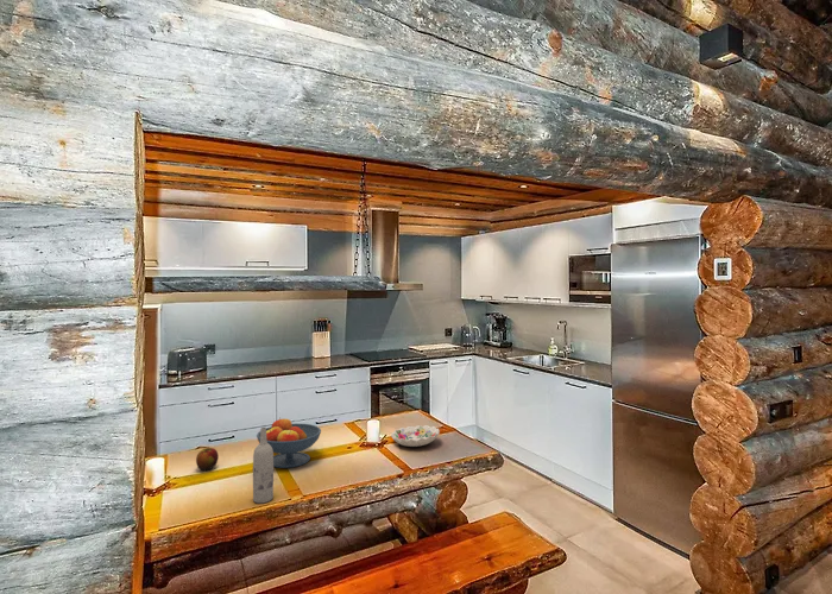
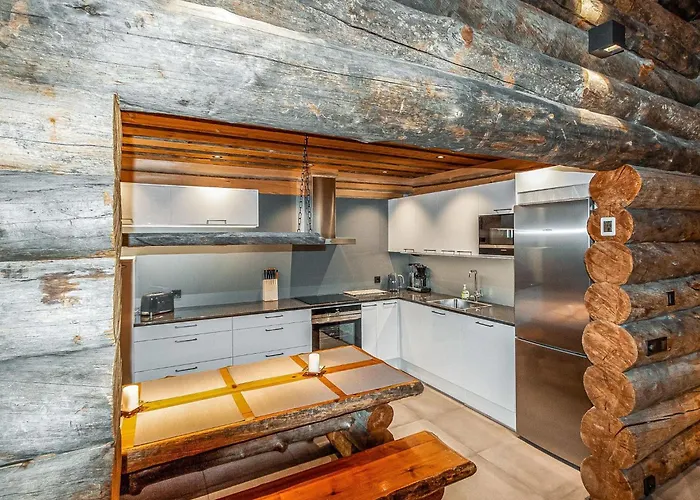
- apple [195,447,220,472]
- decorative bowl [390,424,441,448]
- fruit bowl [256,417,322,469]
- wine bottle [252,426,275,504]
